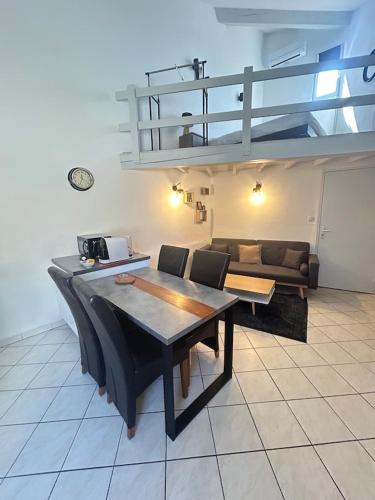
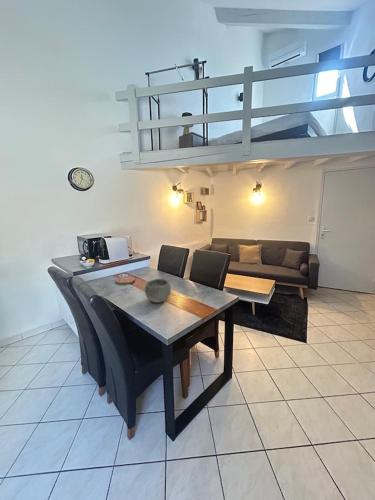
+ bowl [144,278,172,304]
